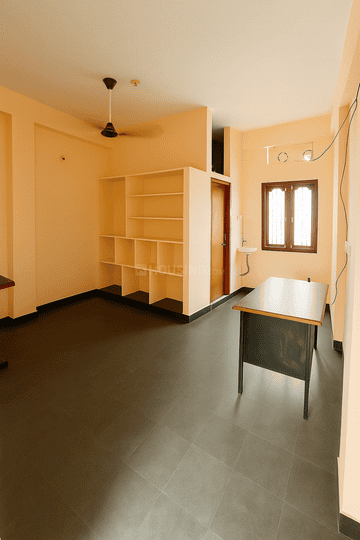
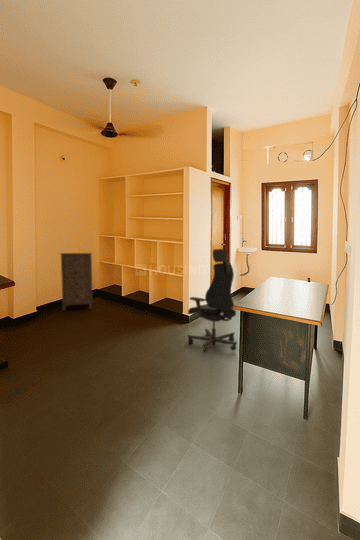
+ storage cabinet [59,252,94,311]
+ office chair [187,248,238,354]
